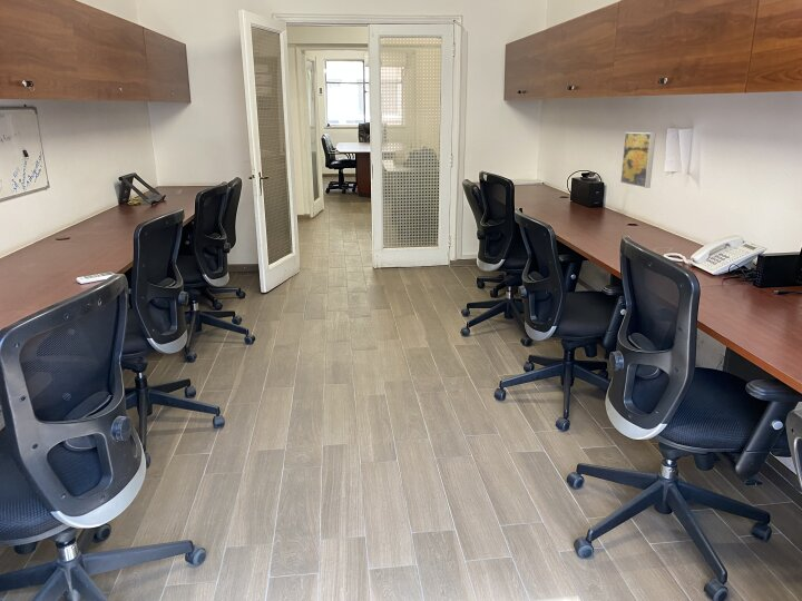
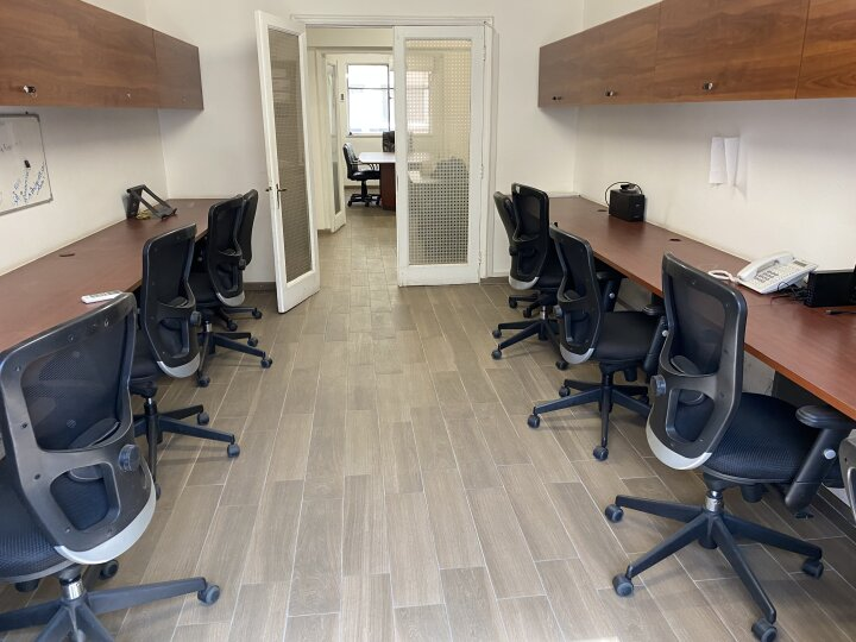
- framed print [619,131,657,189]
